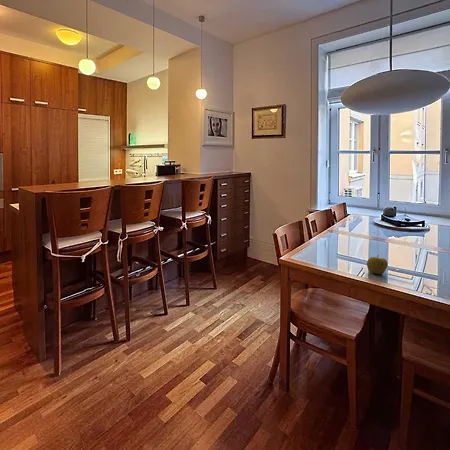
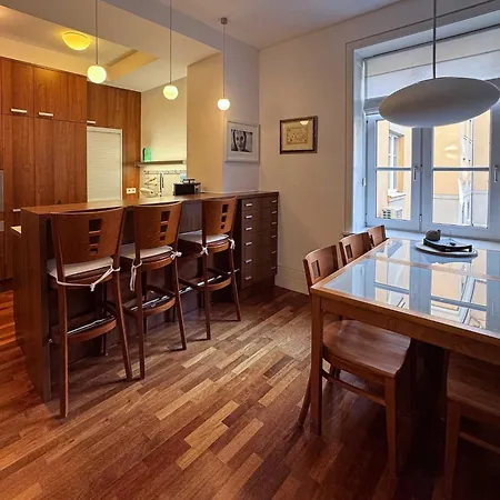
- apple [366,254,389,275]
